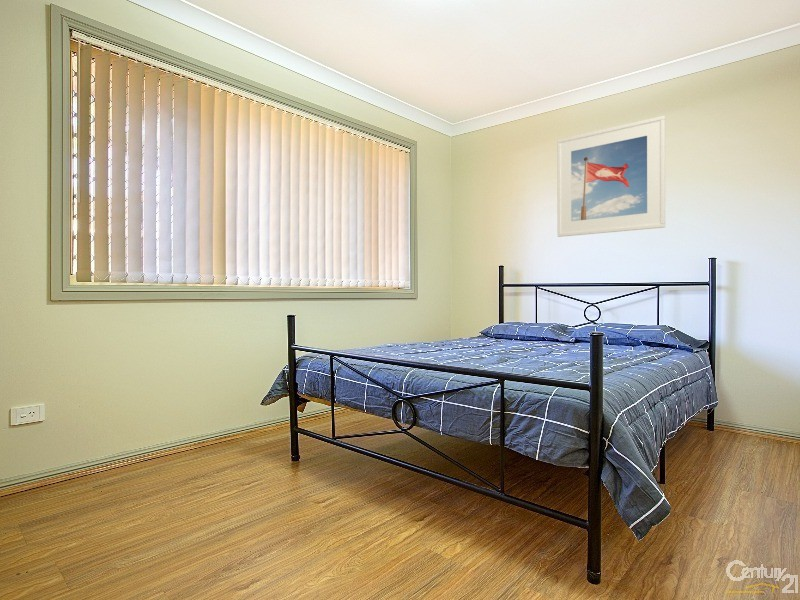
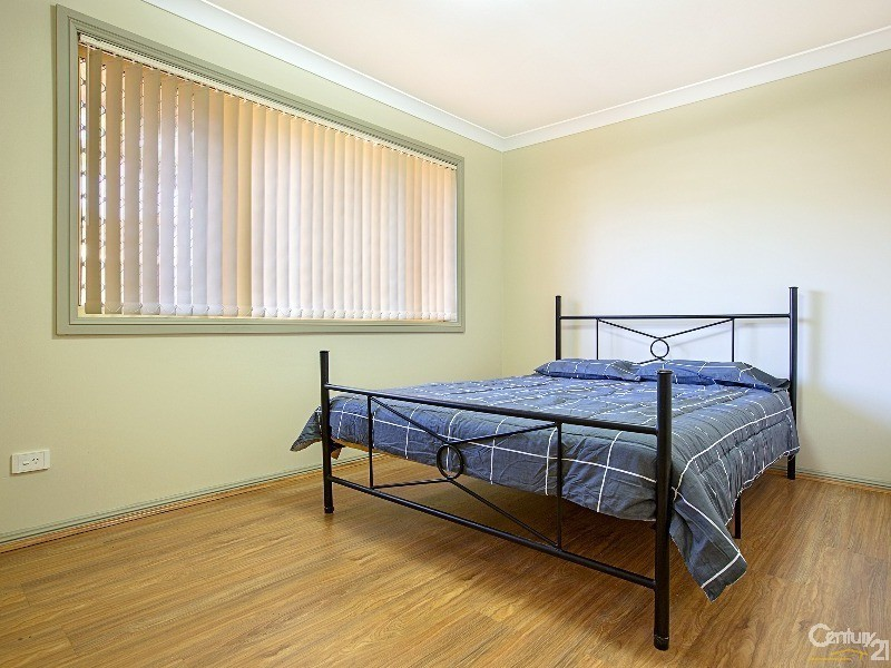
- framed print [556,115,666,238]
